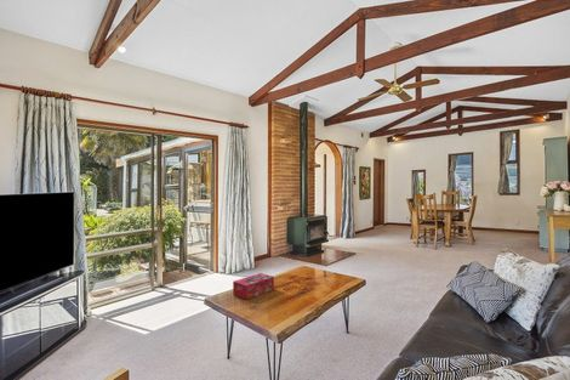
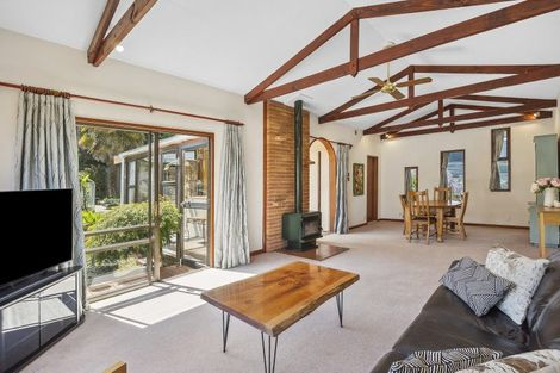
- tissue box [232,272,275,300]
